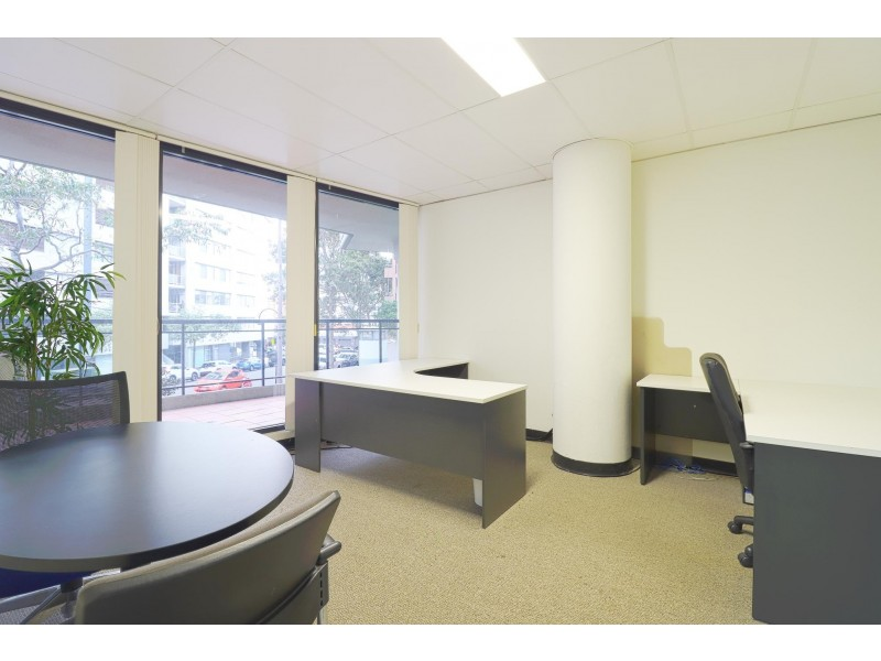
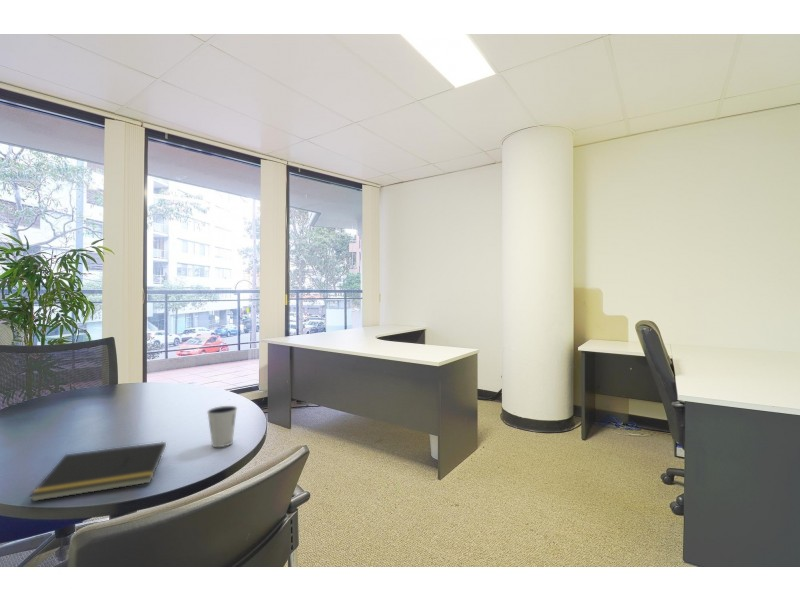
+ notepad [29,441,167,503]
+ dixie cup [206,405,238,448]
